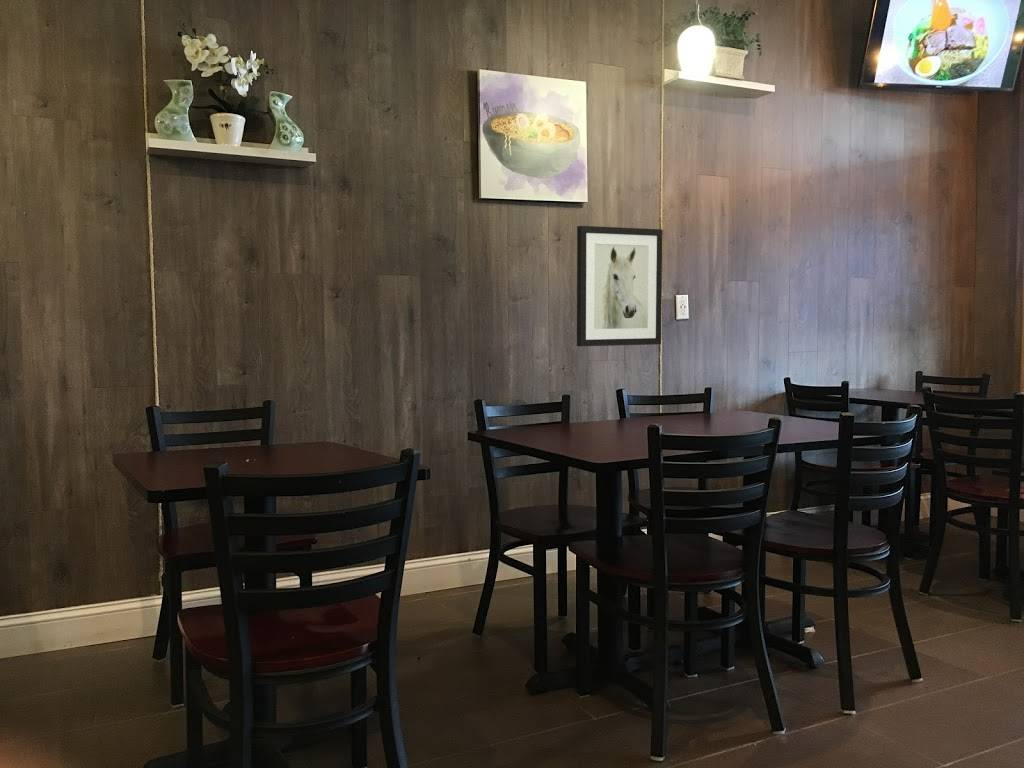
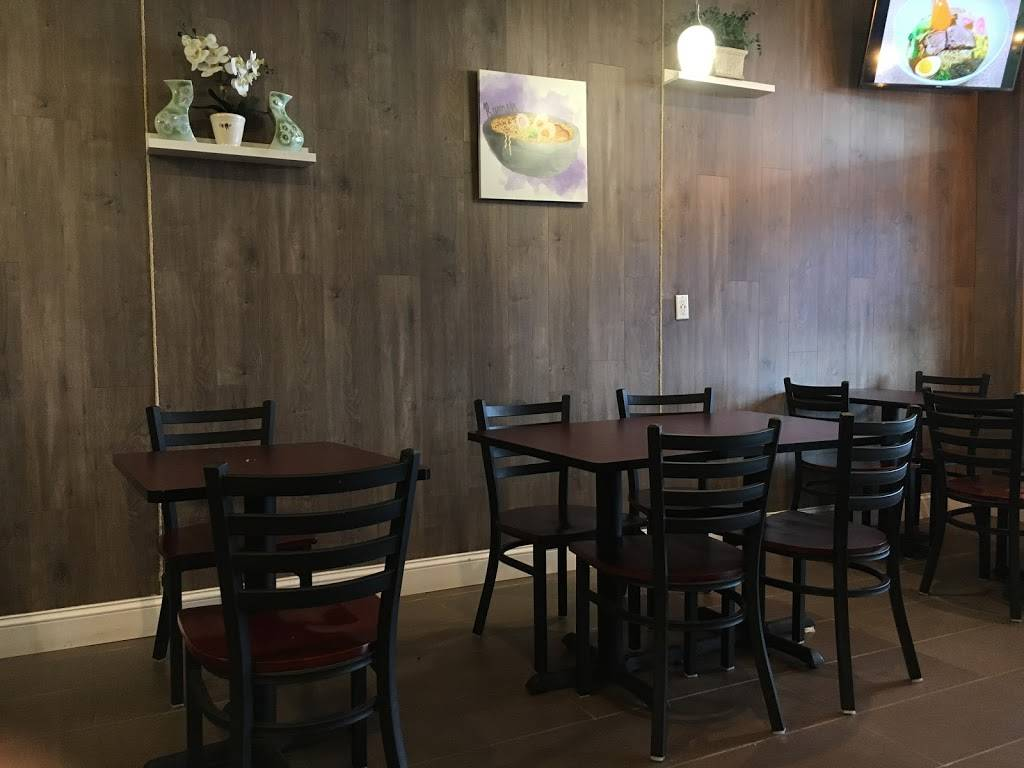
- wall art [576,225,664,347]
